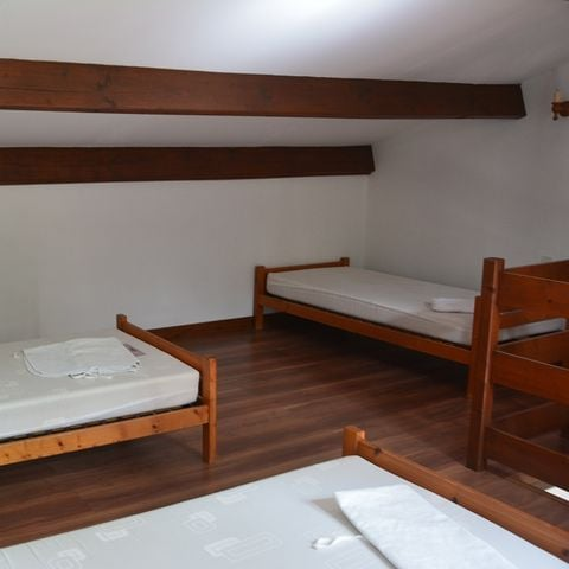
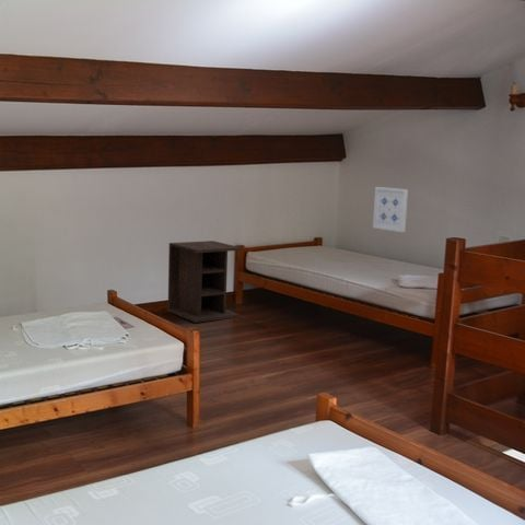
+ wall art [372,186,409,233]
+ nightstand [167,240,243,324]
